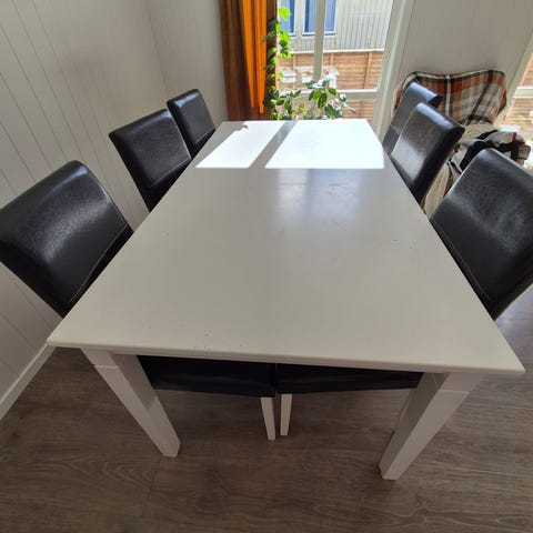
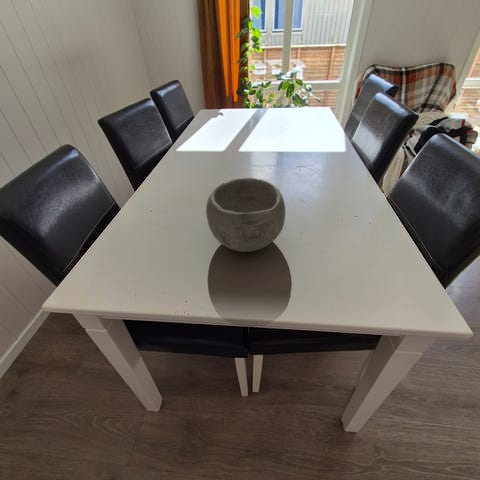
+ bowl [205,177,286,253]
